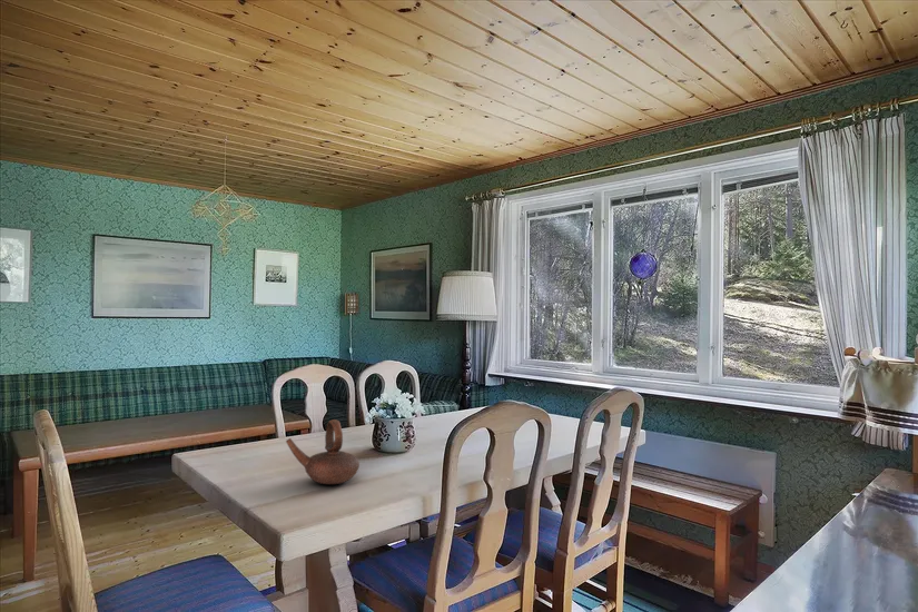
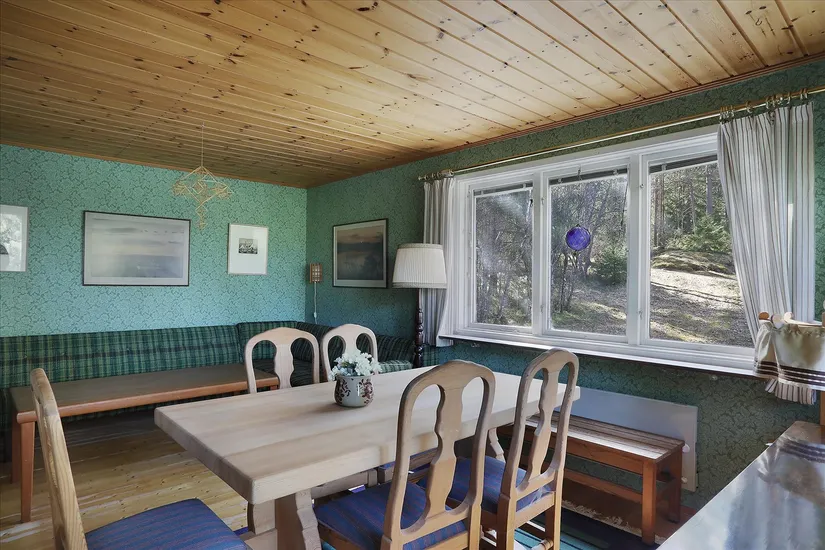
- teapot [285,418,361,485]
